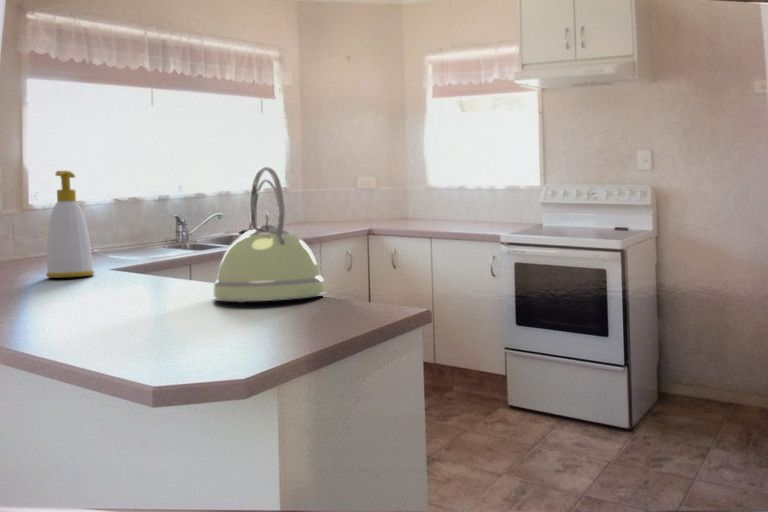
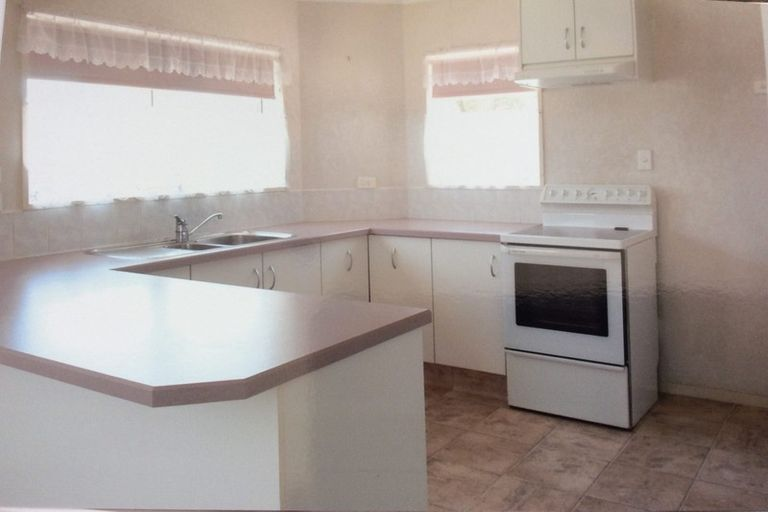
- kettle [211,166,328,303]
- soap bottle [45,170,95,279]
